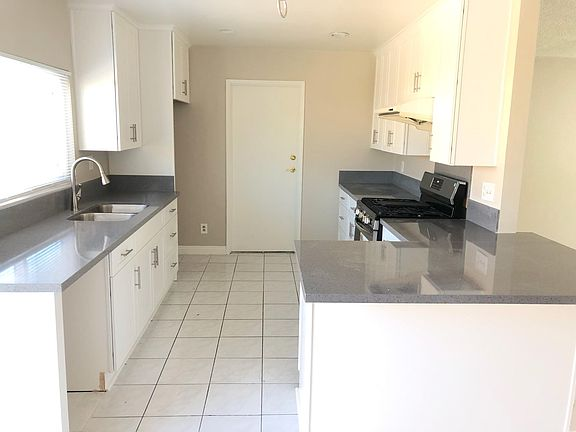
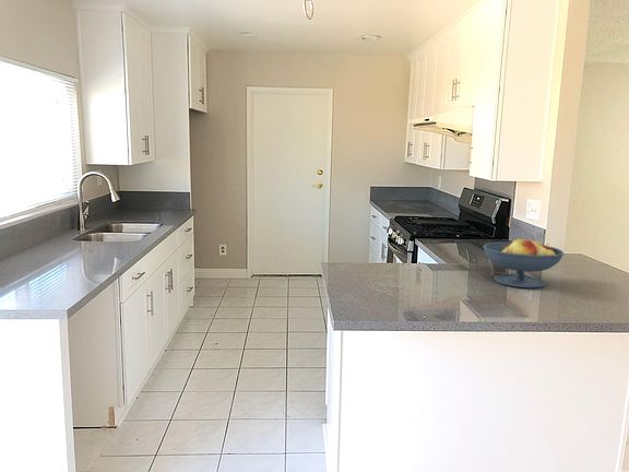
+ fruit bowl [482,237,565,290]
